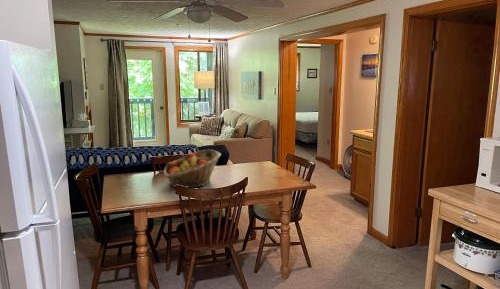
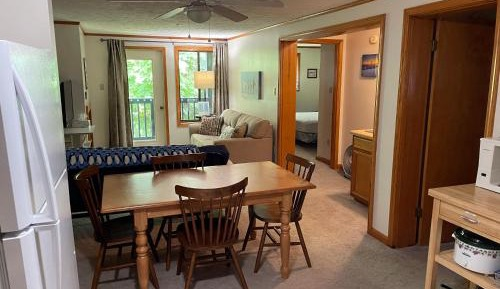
- fruit basket [163,149,222,189]
